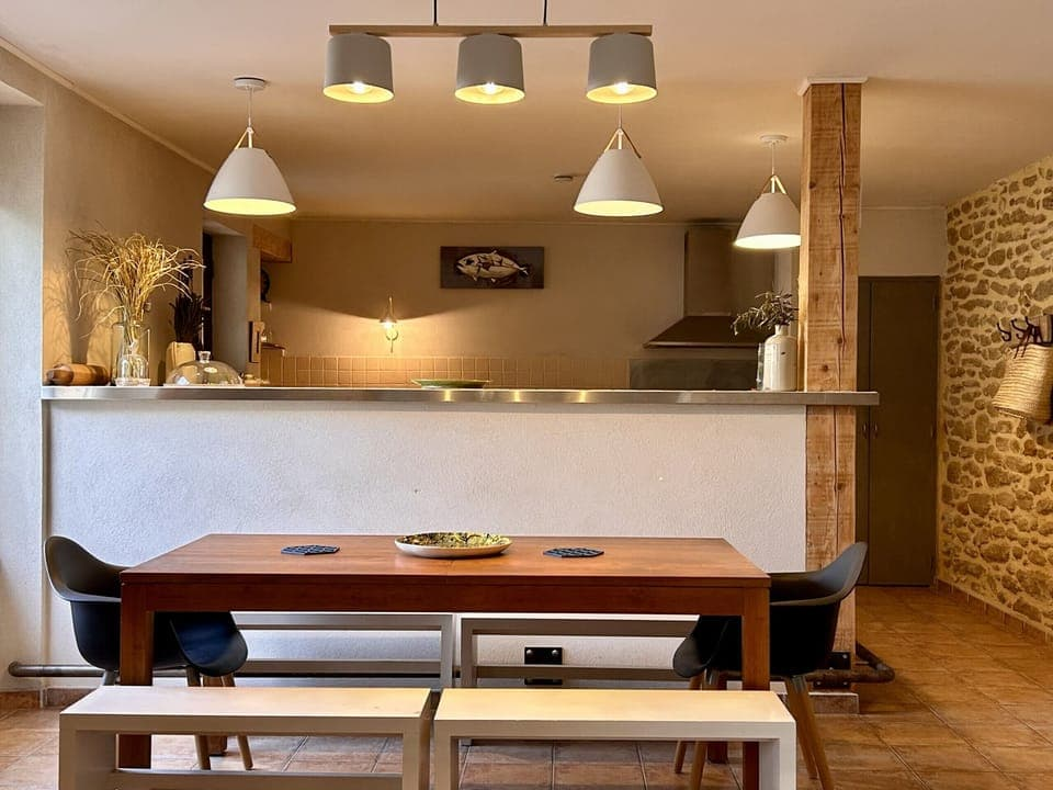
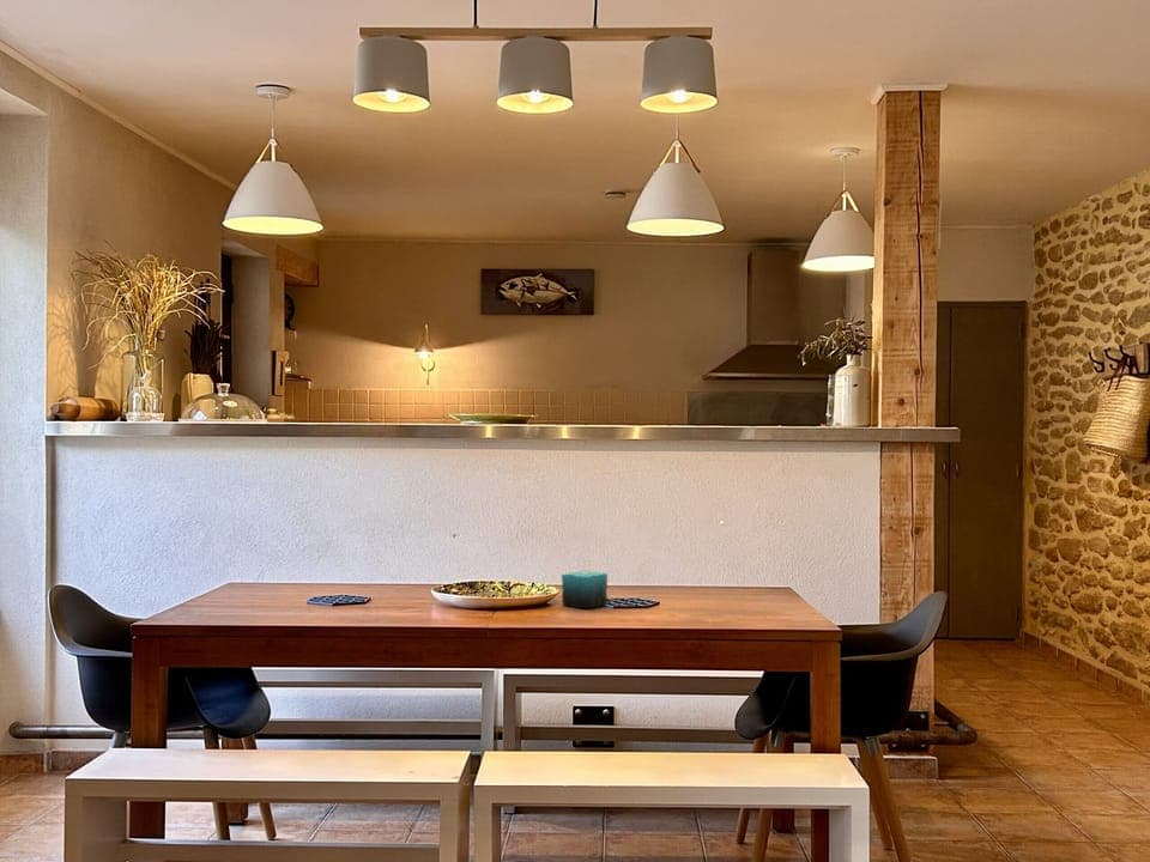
+ candle [561,570,609,609]
